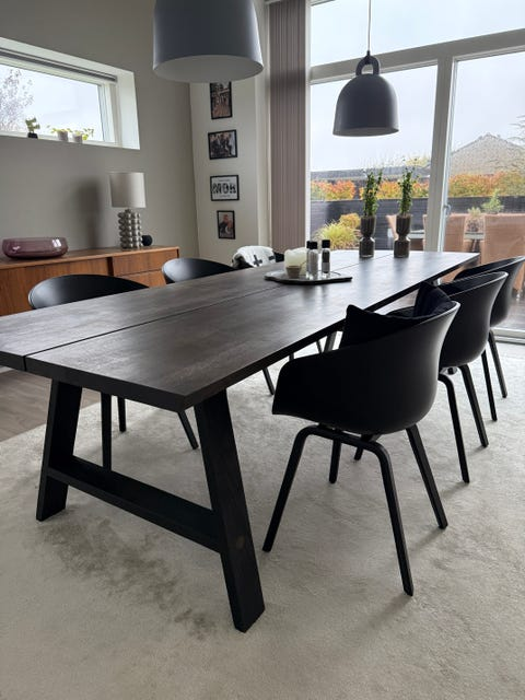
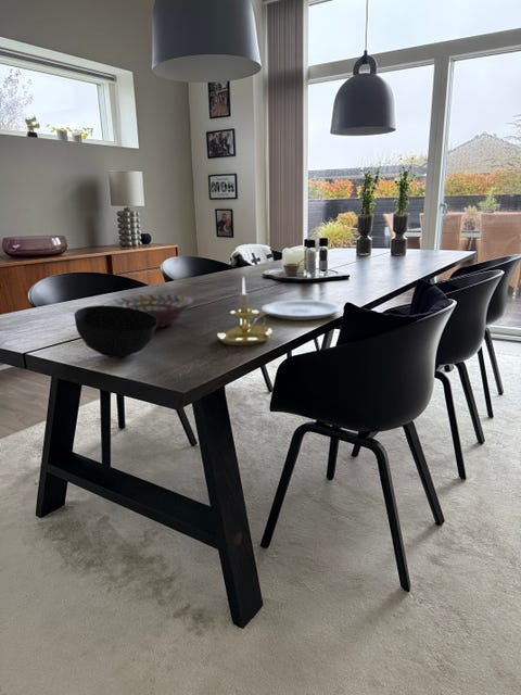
+ candle holder [216,276,274,346]
+ decorative bowl [102,293,194,329]
+ plate [260,299,342,321]
+ bowl [73,304,157,358]
